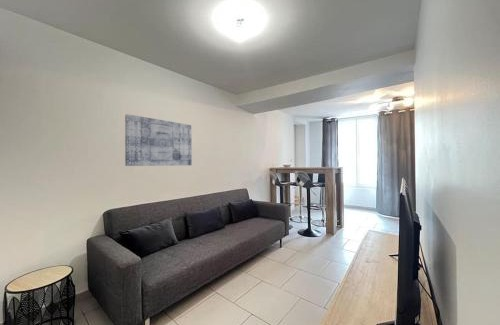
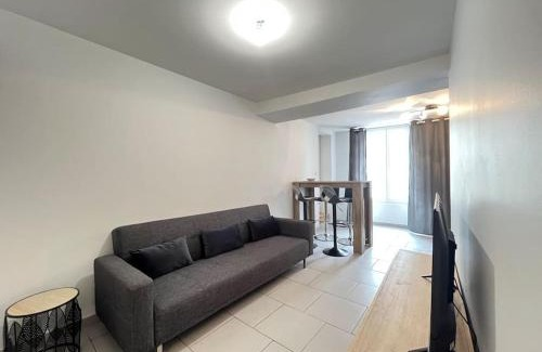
- wall art [124,113,193,167]
